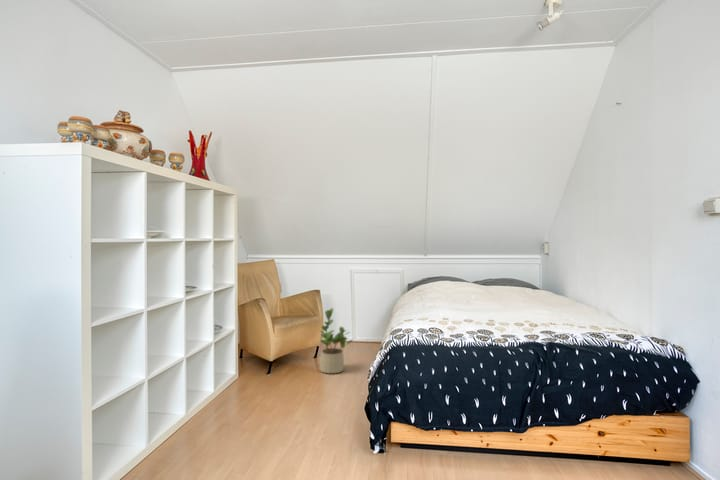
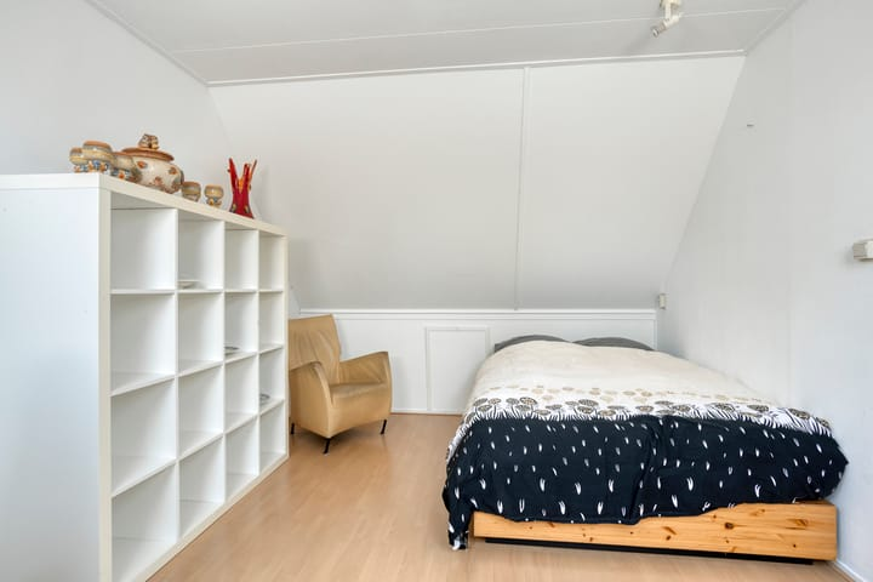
- potted plant [319,307,354,374]
